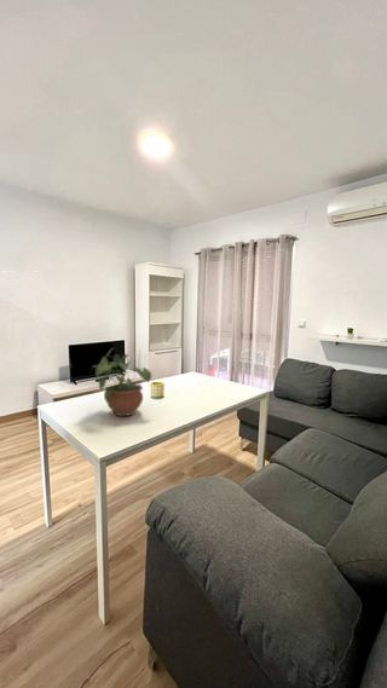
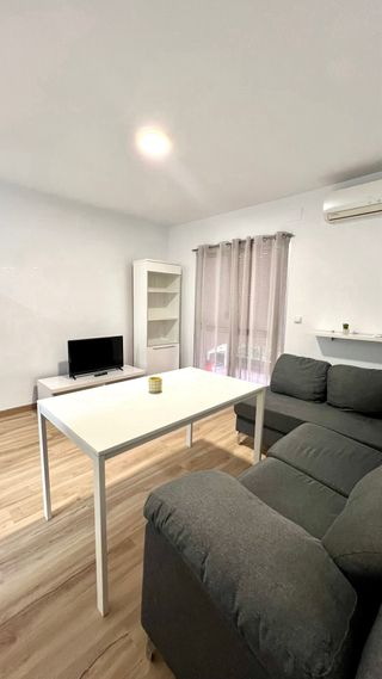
- potted plant [89,347,152,417]
